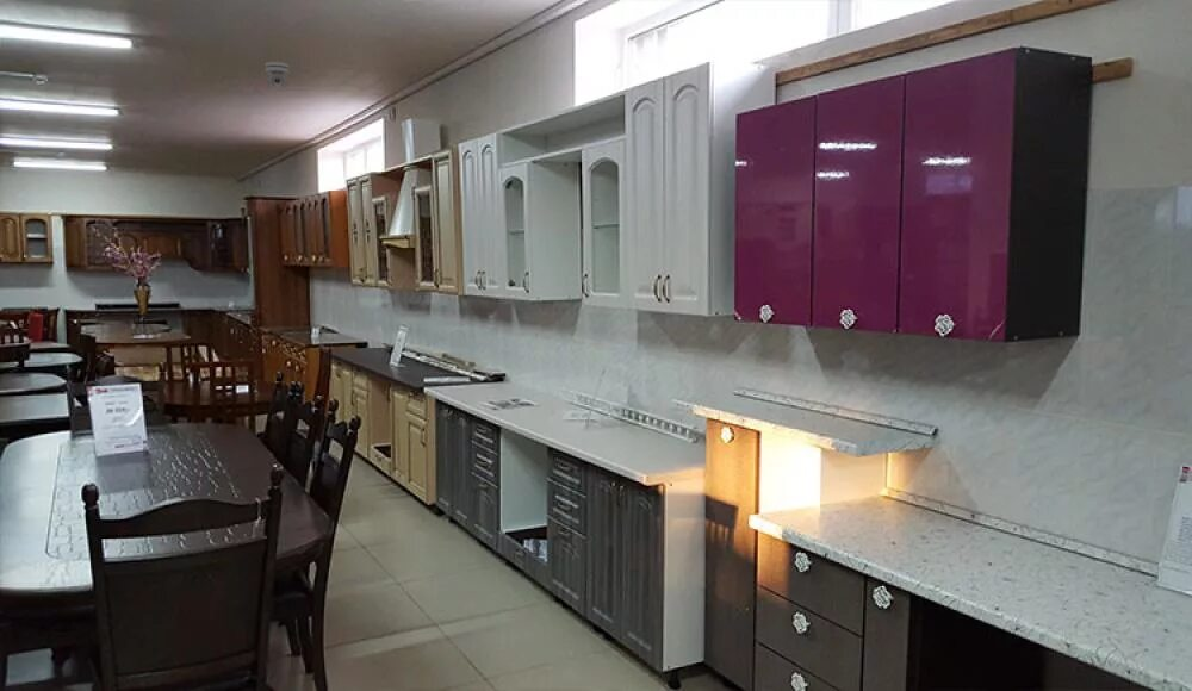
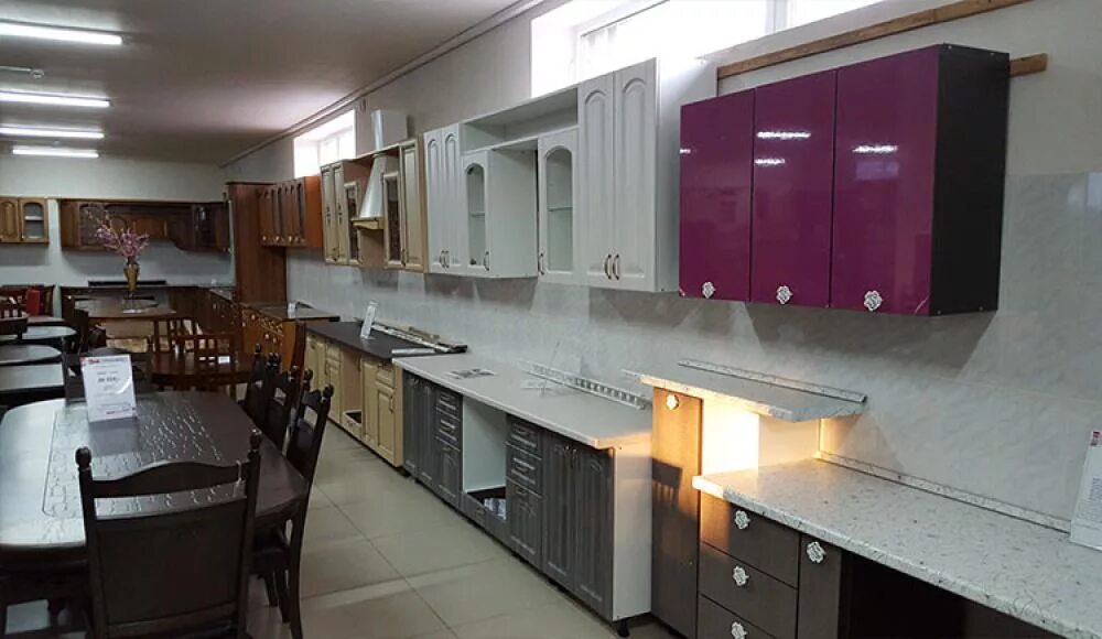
- security camera [265,61,291,89]
